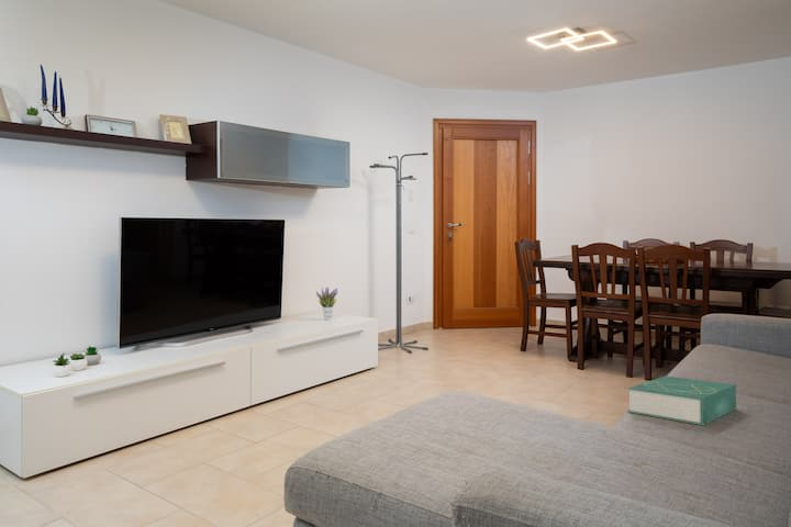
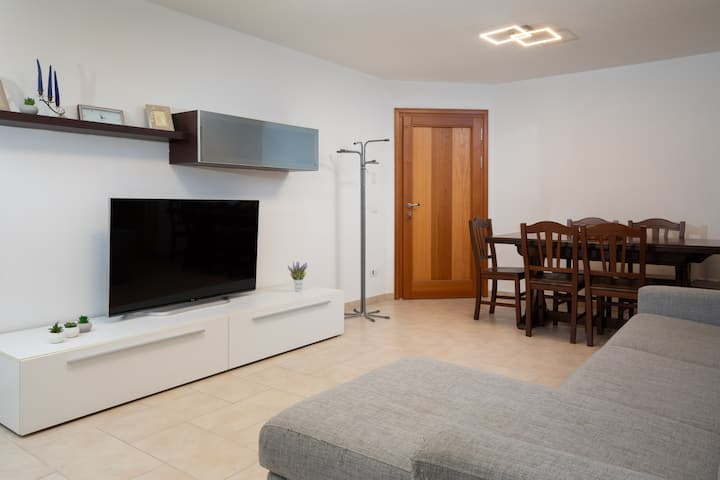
- book [627,375,737,426]
